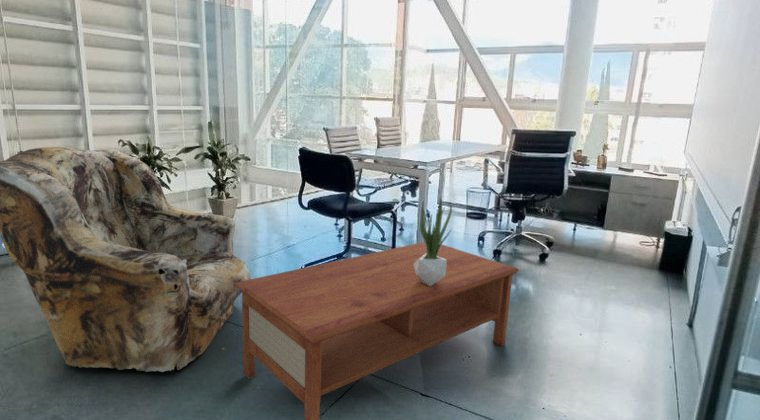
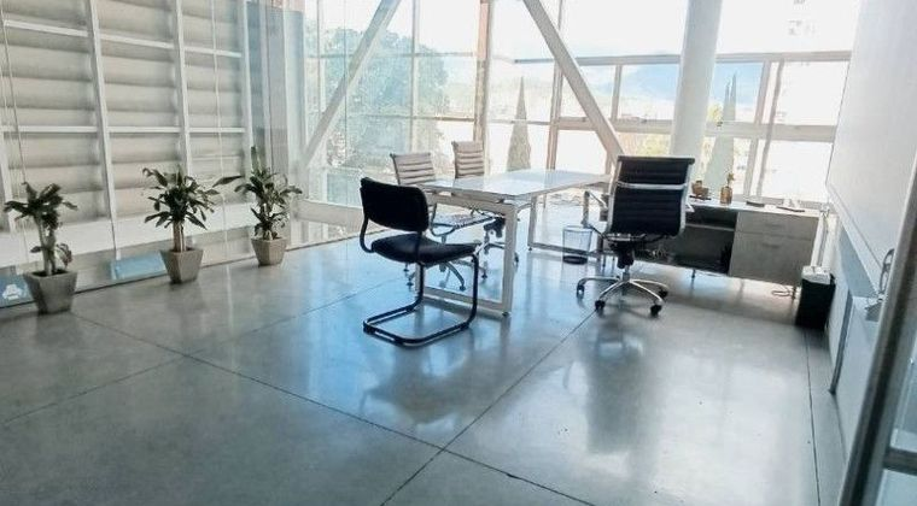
- potted plant [414,196,453,286]
- armchair [0,146,251,373]
- coffee table [235,241,520,420]
